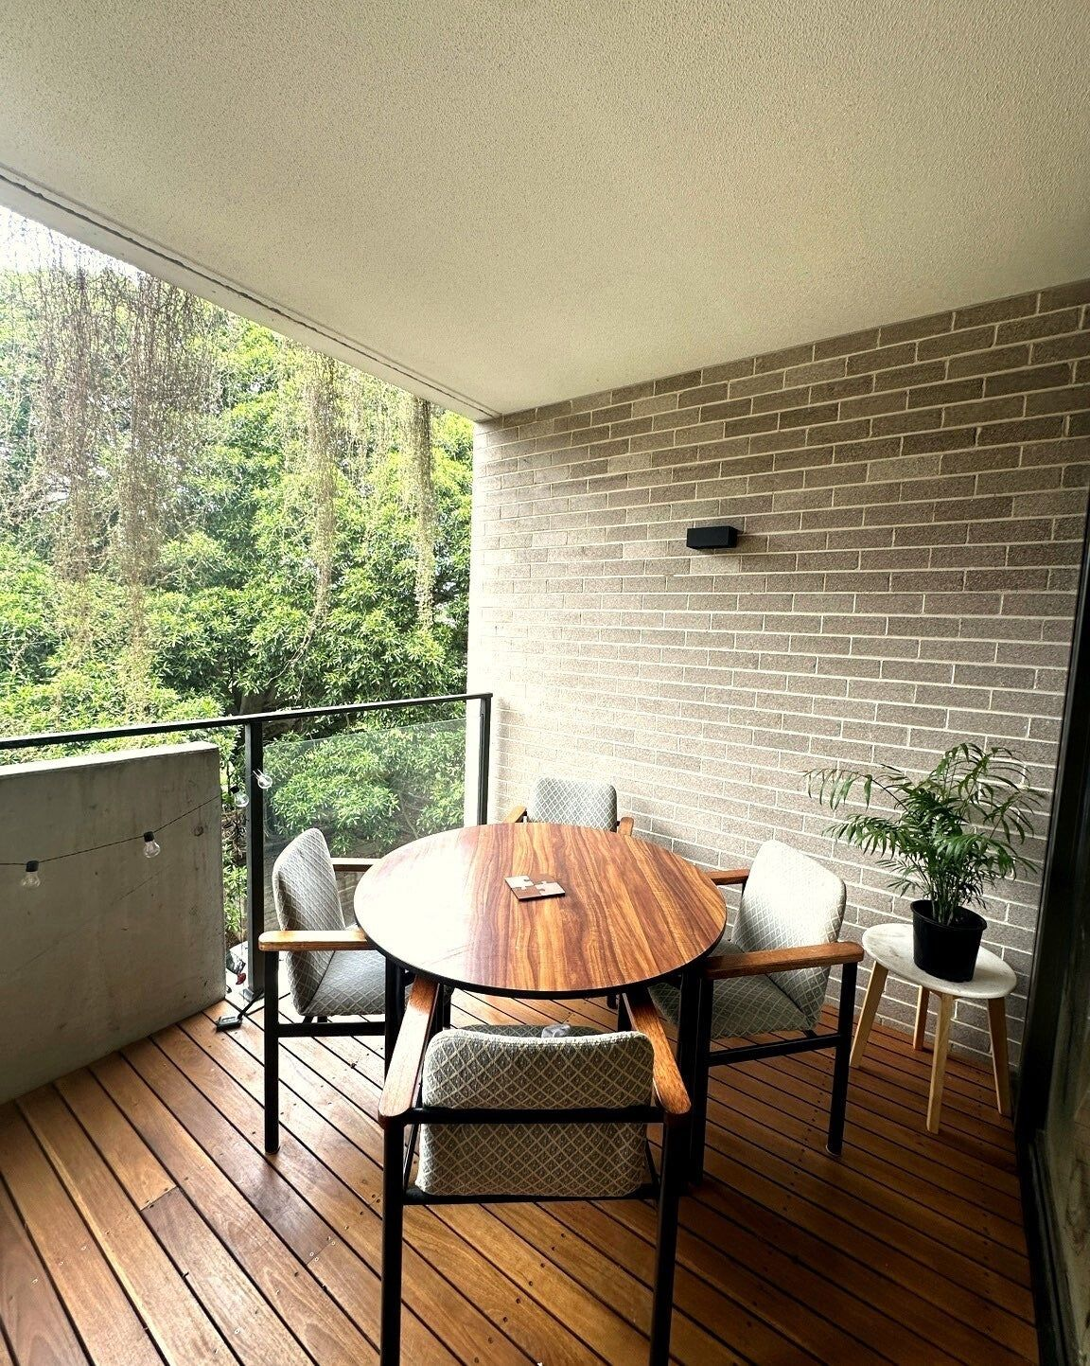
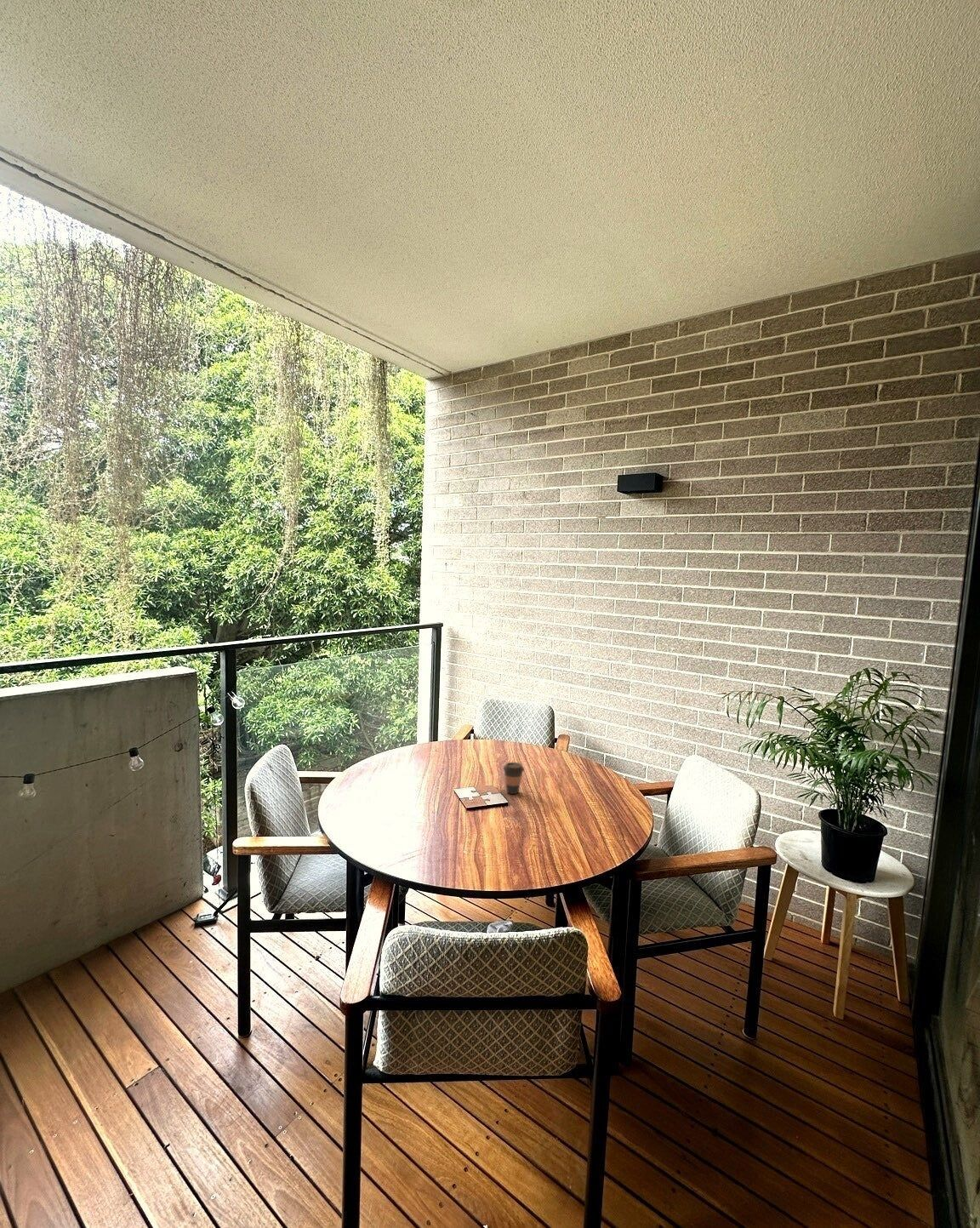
+ coffee cup [502,762,525,795]
